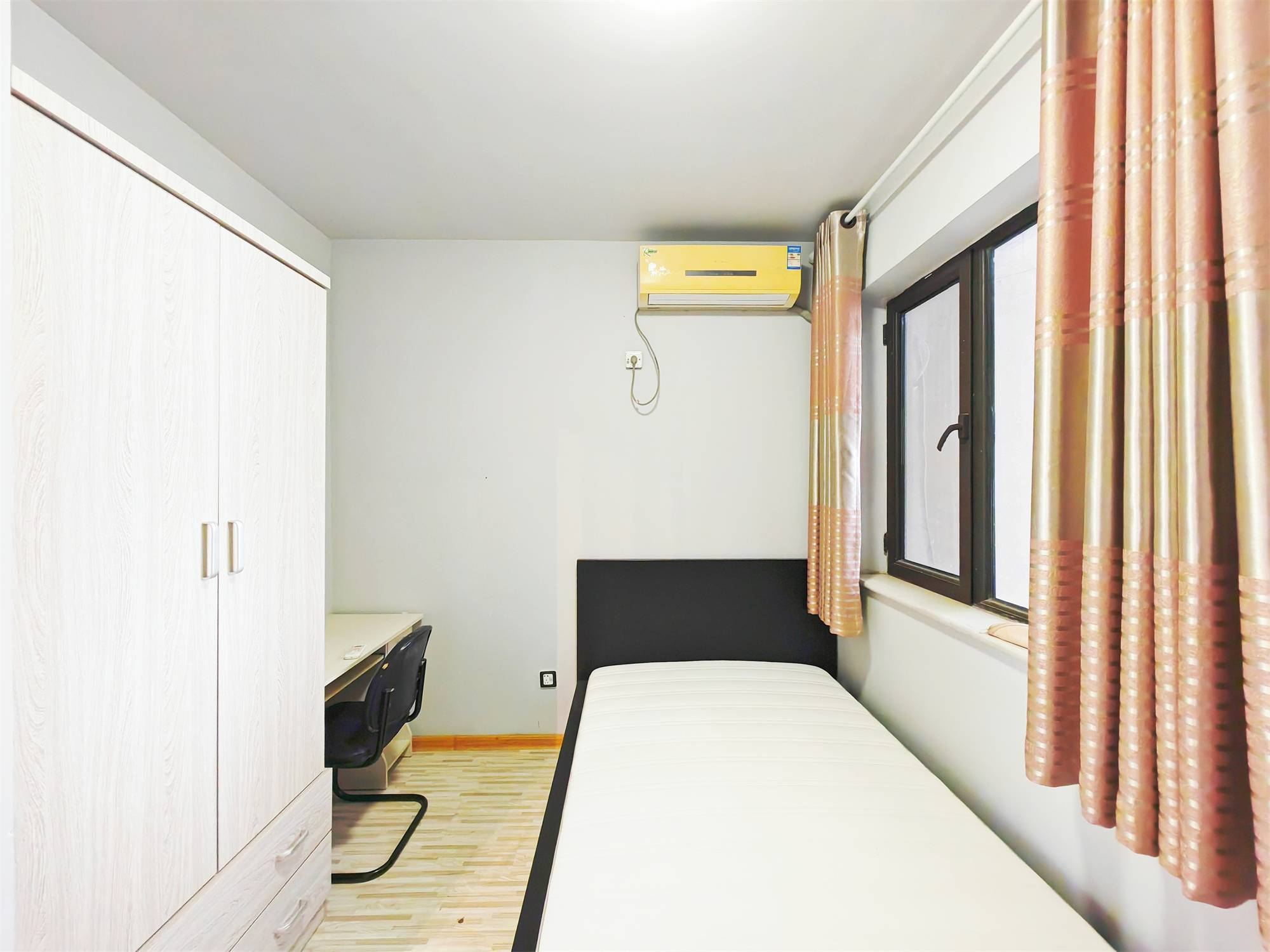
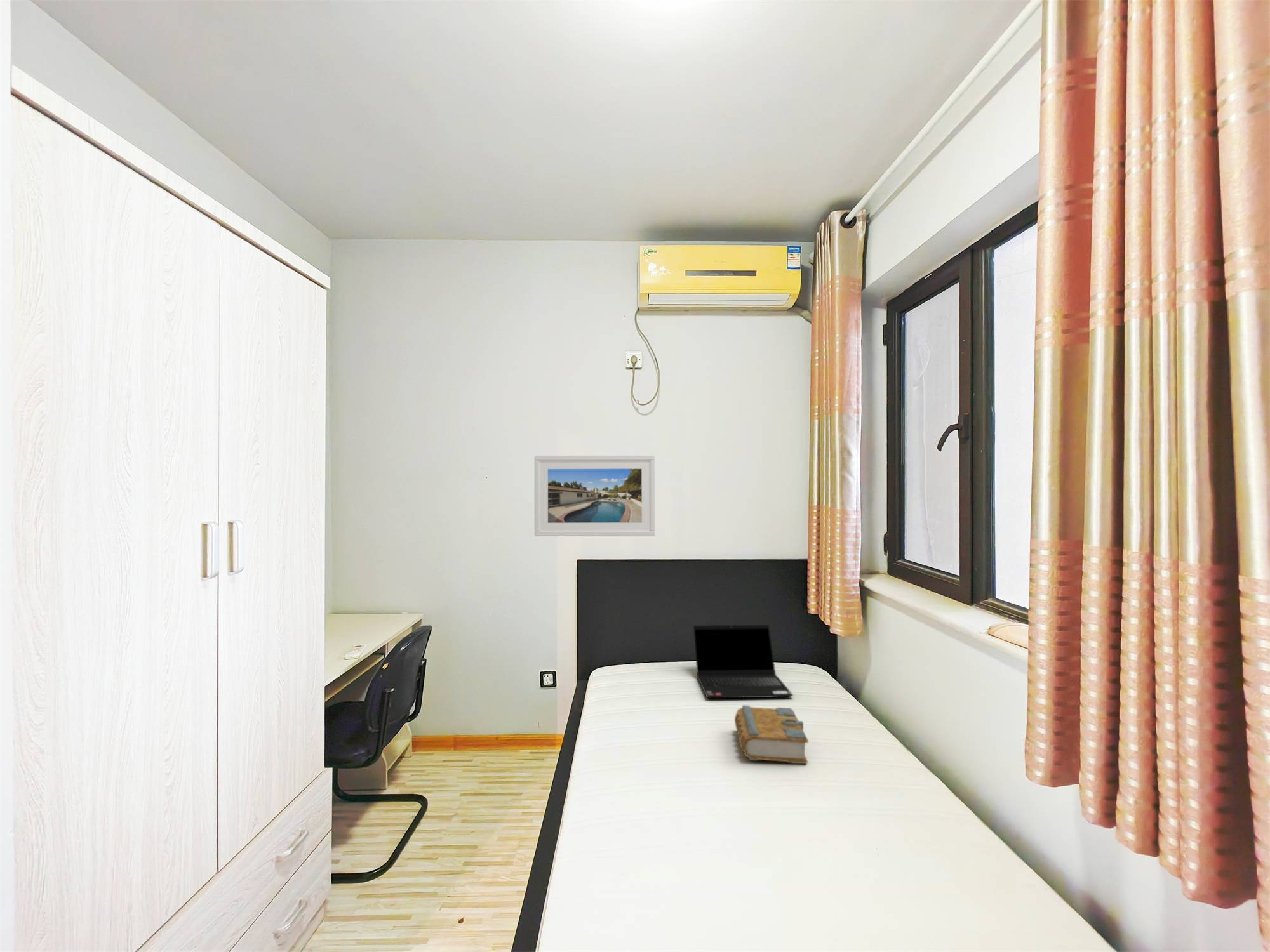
+ laptop computer [693,624,794,699]
+ book [734,704,809,764]
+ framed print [534,454,656,537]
